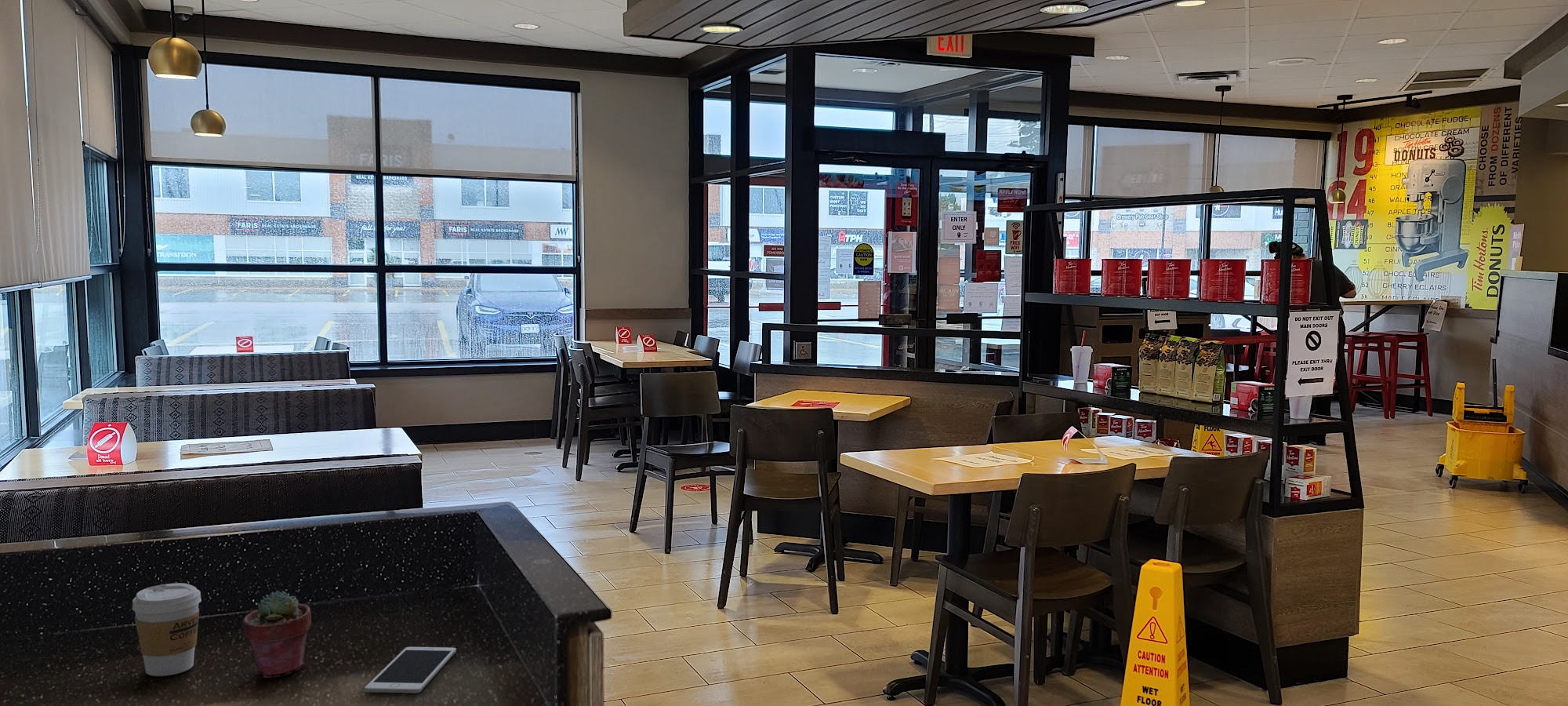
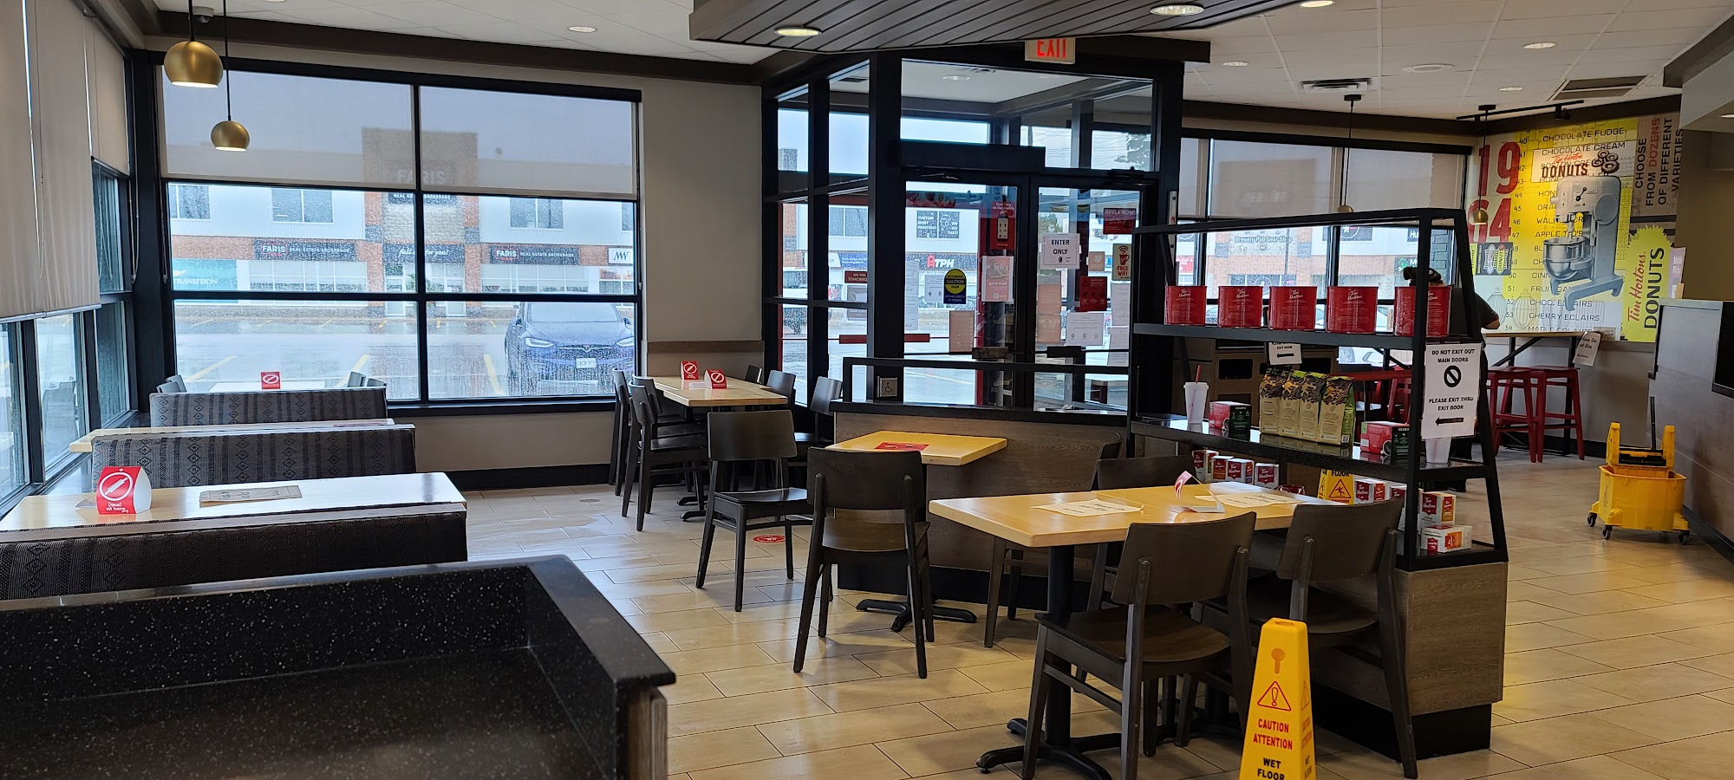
- coffee cup [132,583,202,677]
- cell phone [364,646,457,694]
- potted succulent [242,590,312,679]
